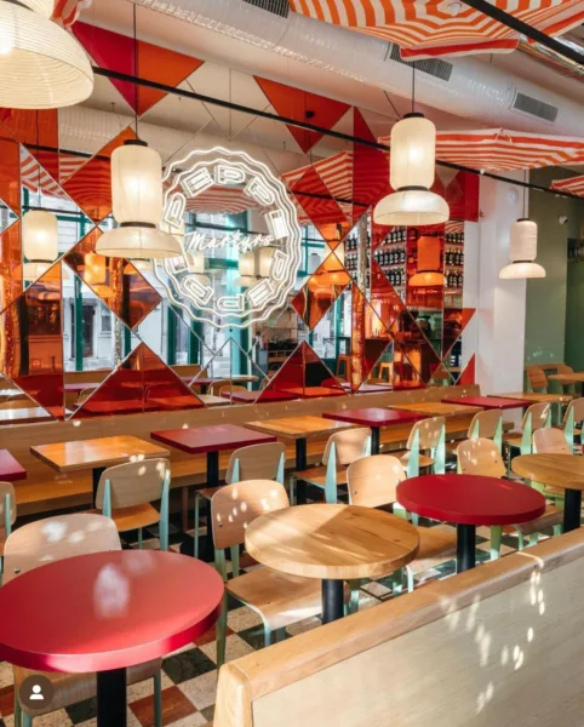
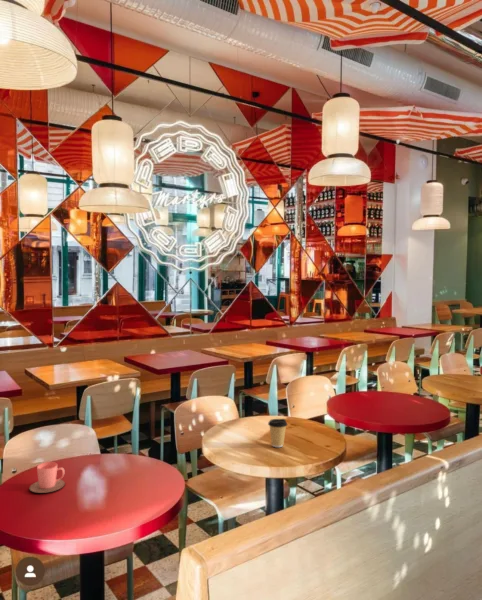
+ coffee cup [267,418,288,448]
+ cup [29,461,66,494]
